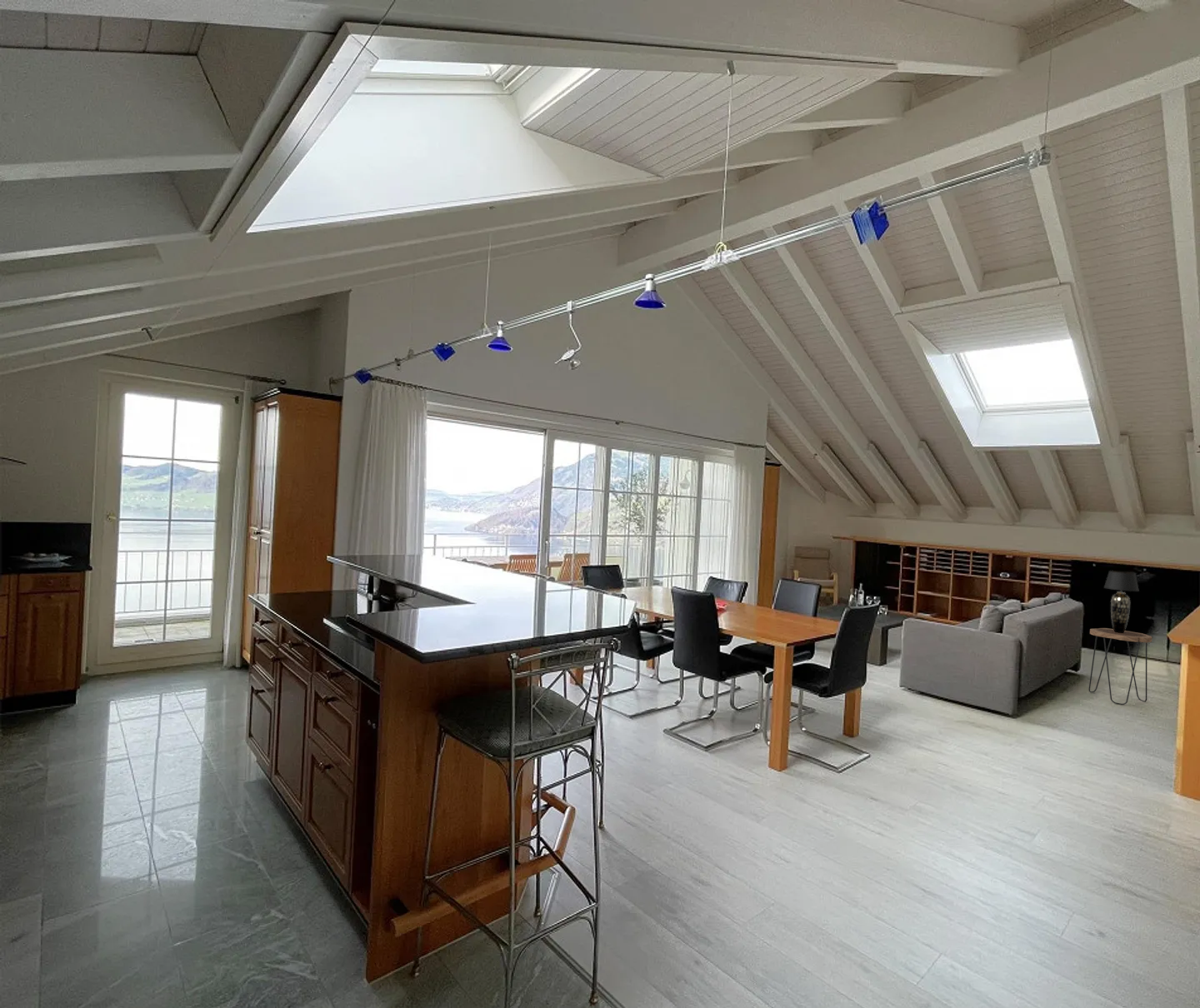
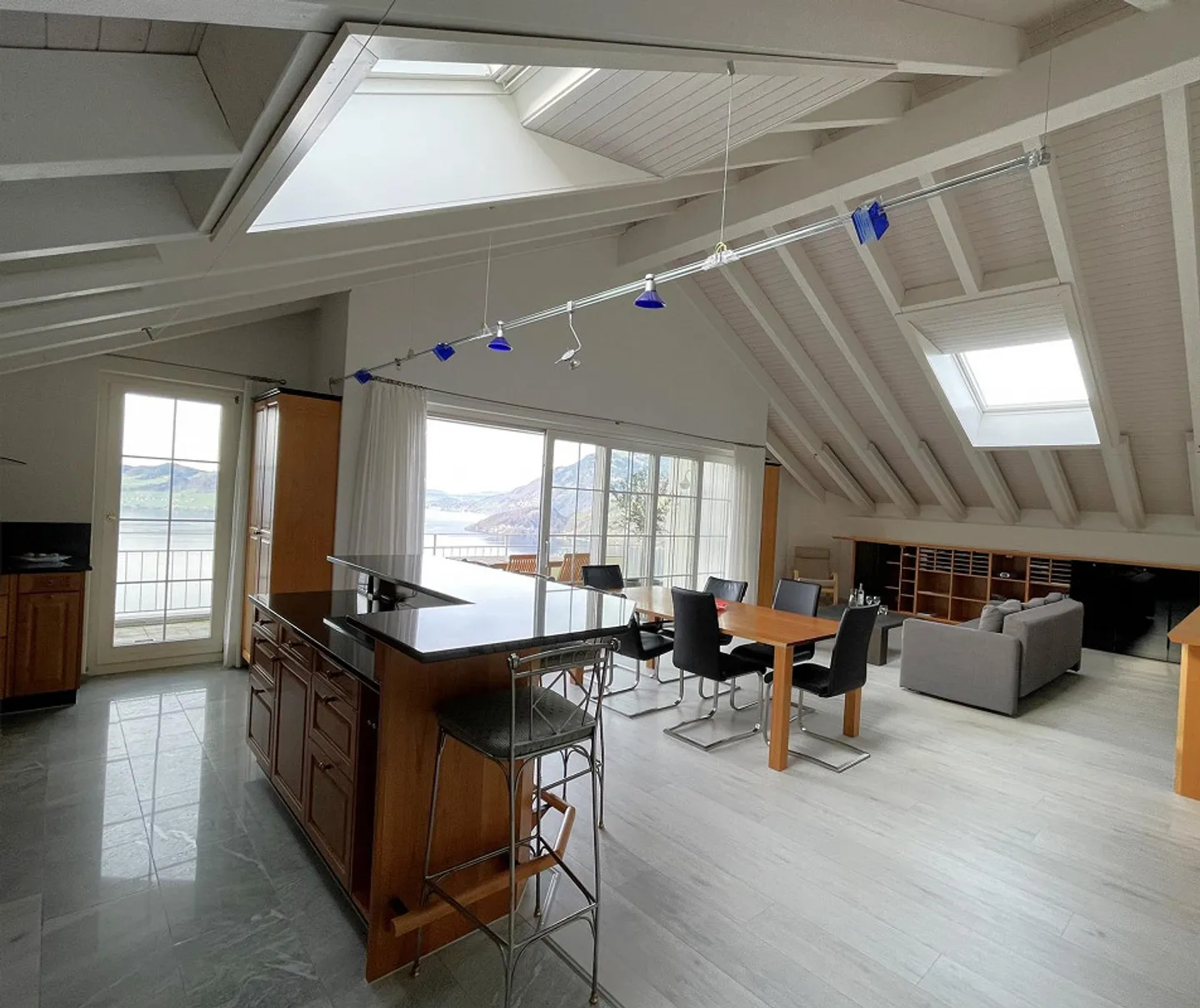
- side table [1087,627,1152,706]
- table lamp [1103,570,1140,633]
